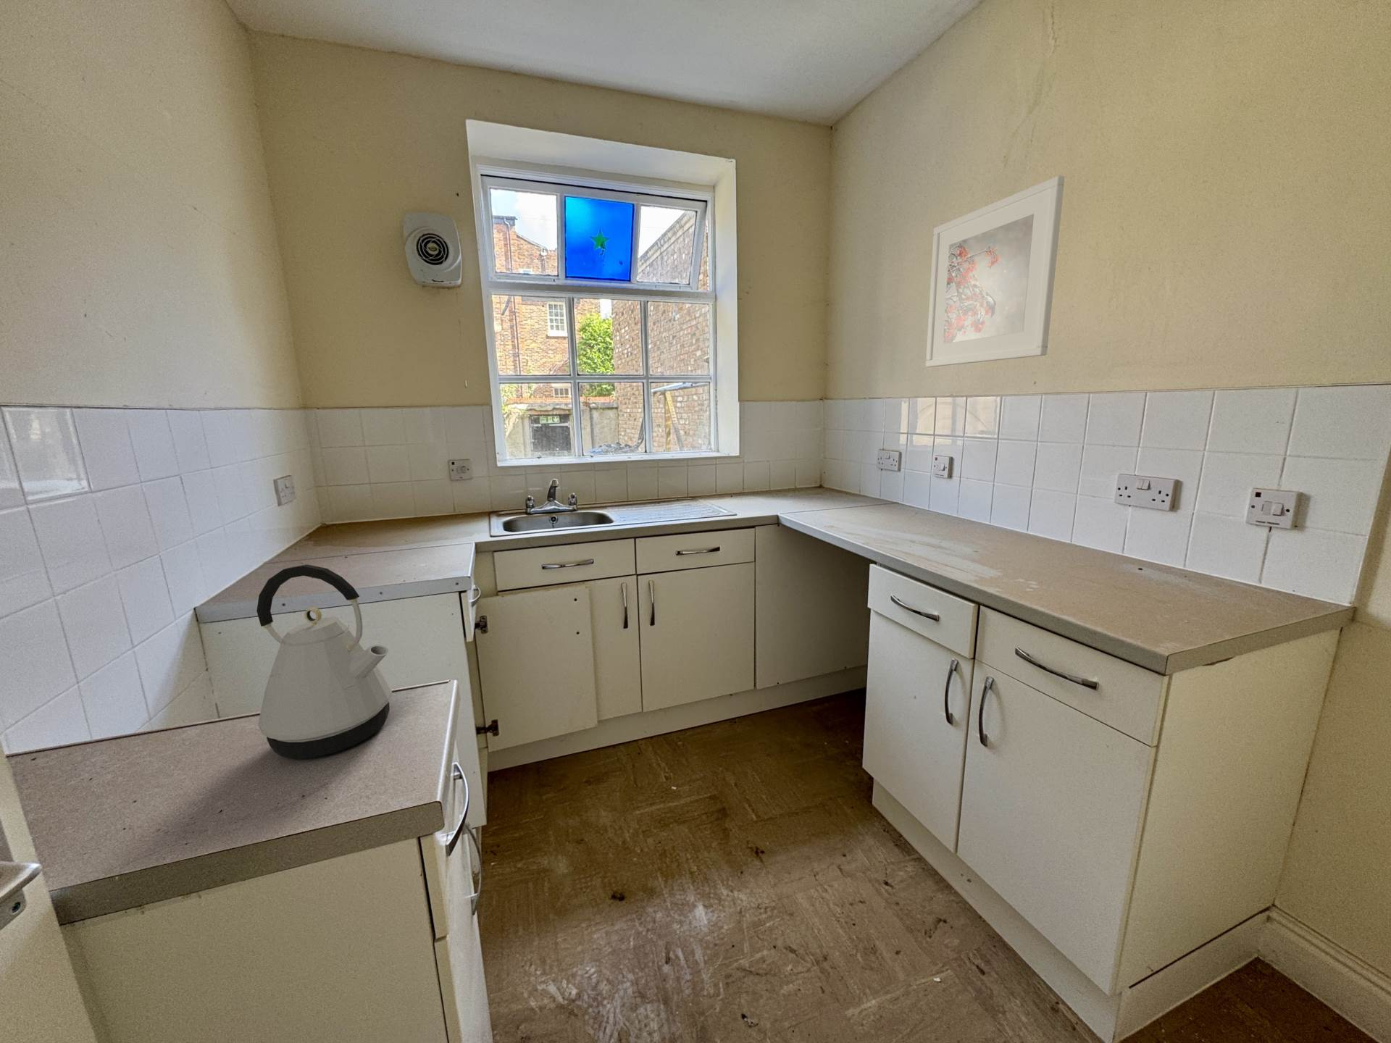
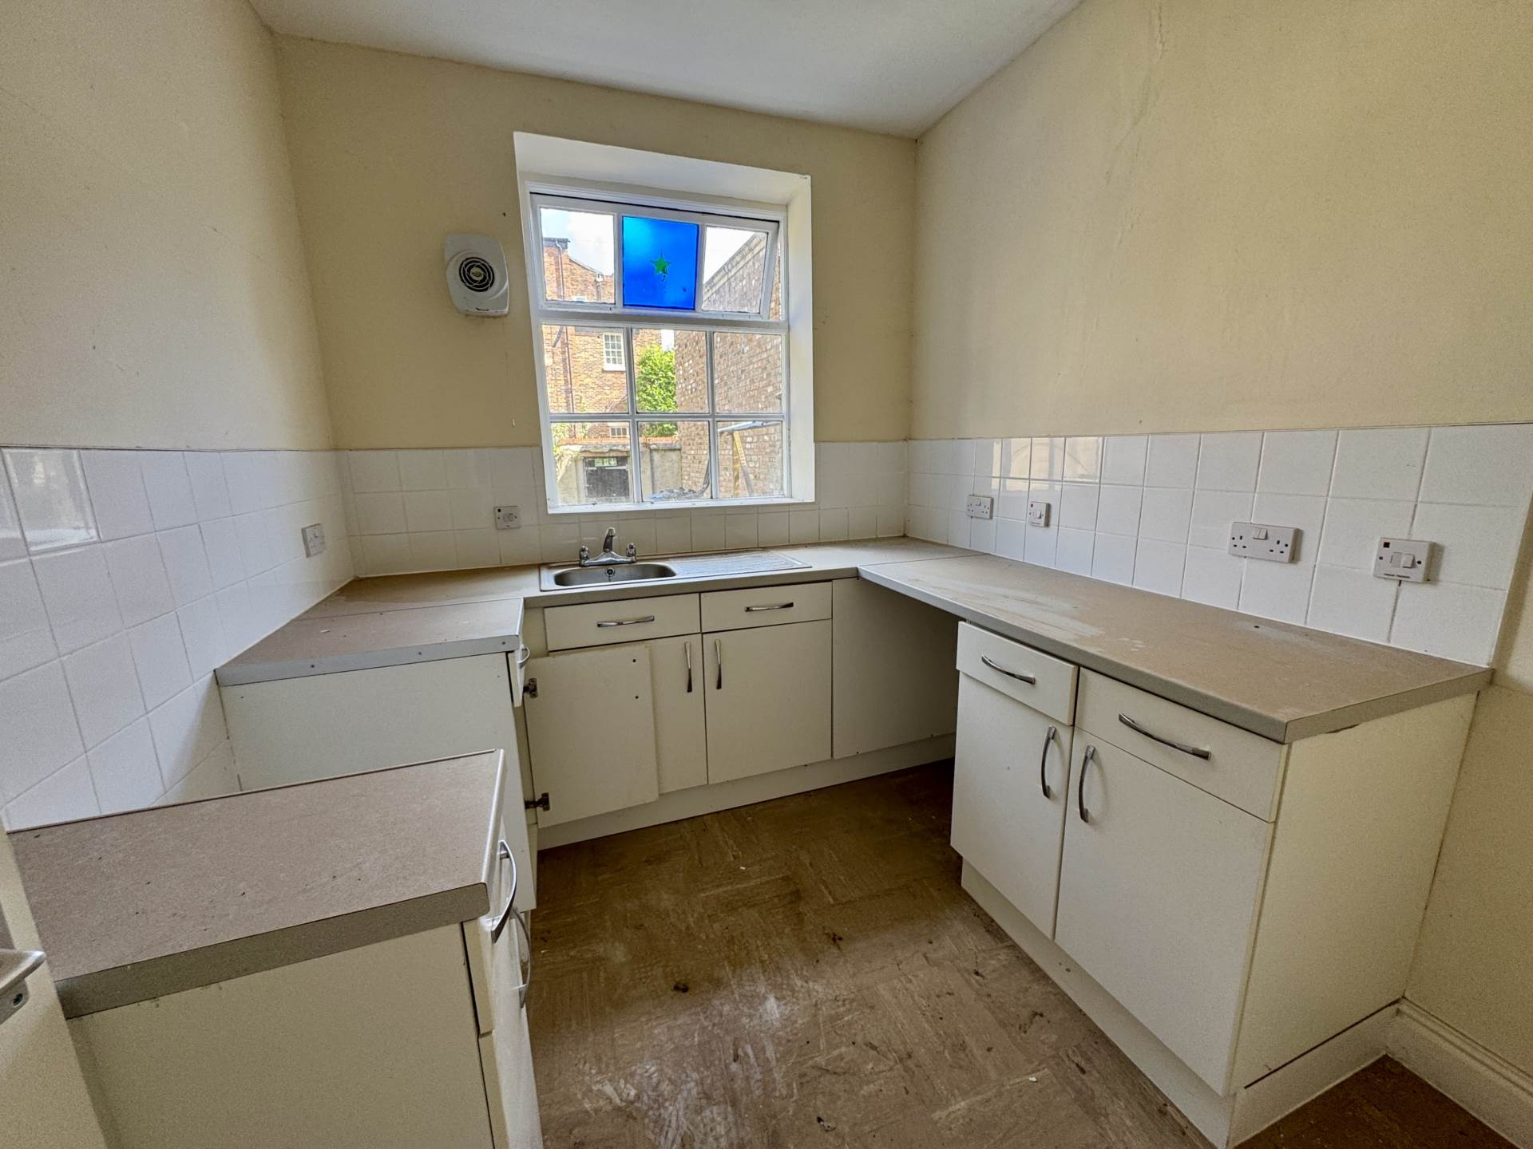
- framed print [926,175,1065,368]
- kettle [255,563,393,759]
